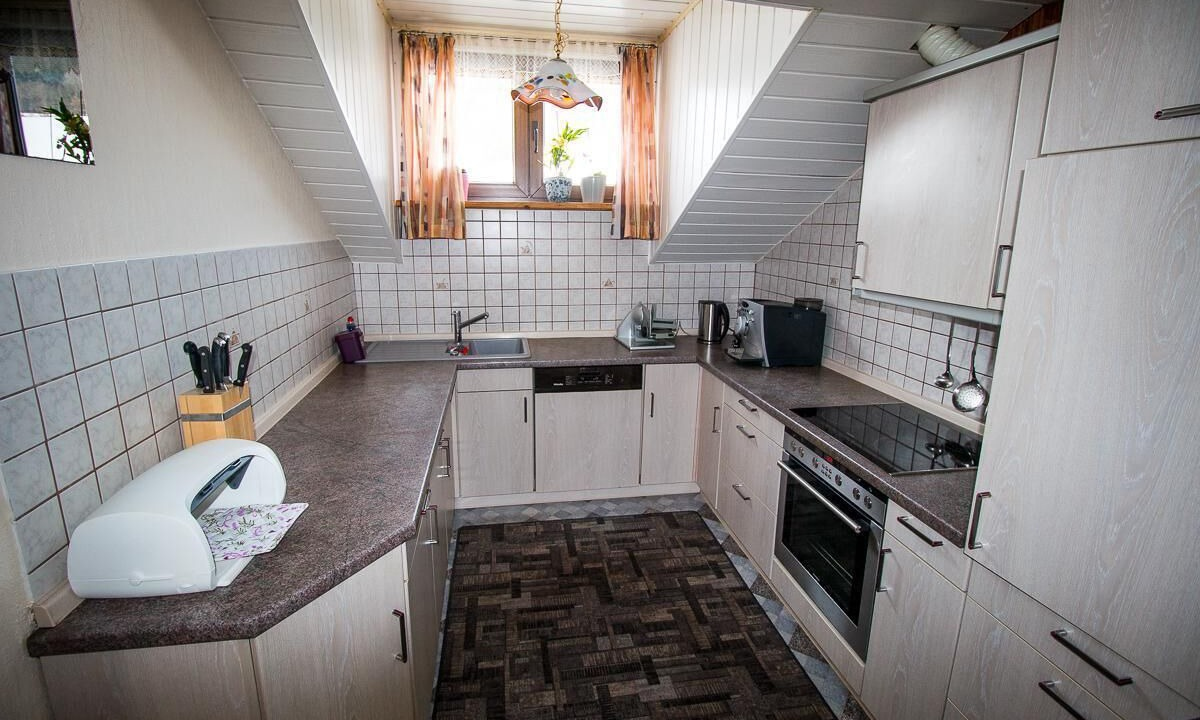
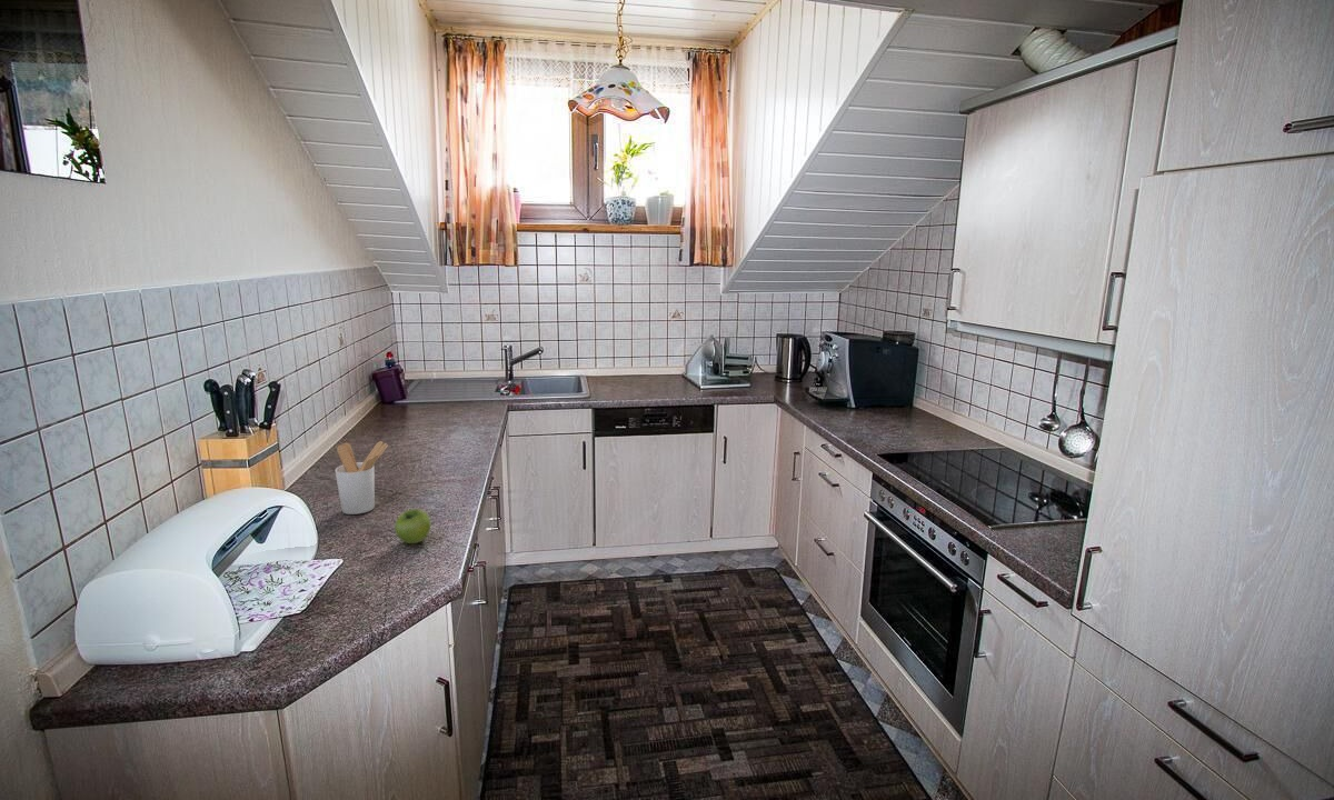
+ utensil holder [335,440,389,516]
+ fruit [394,508,432,544]
